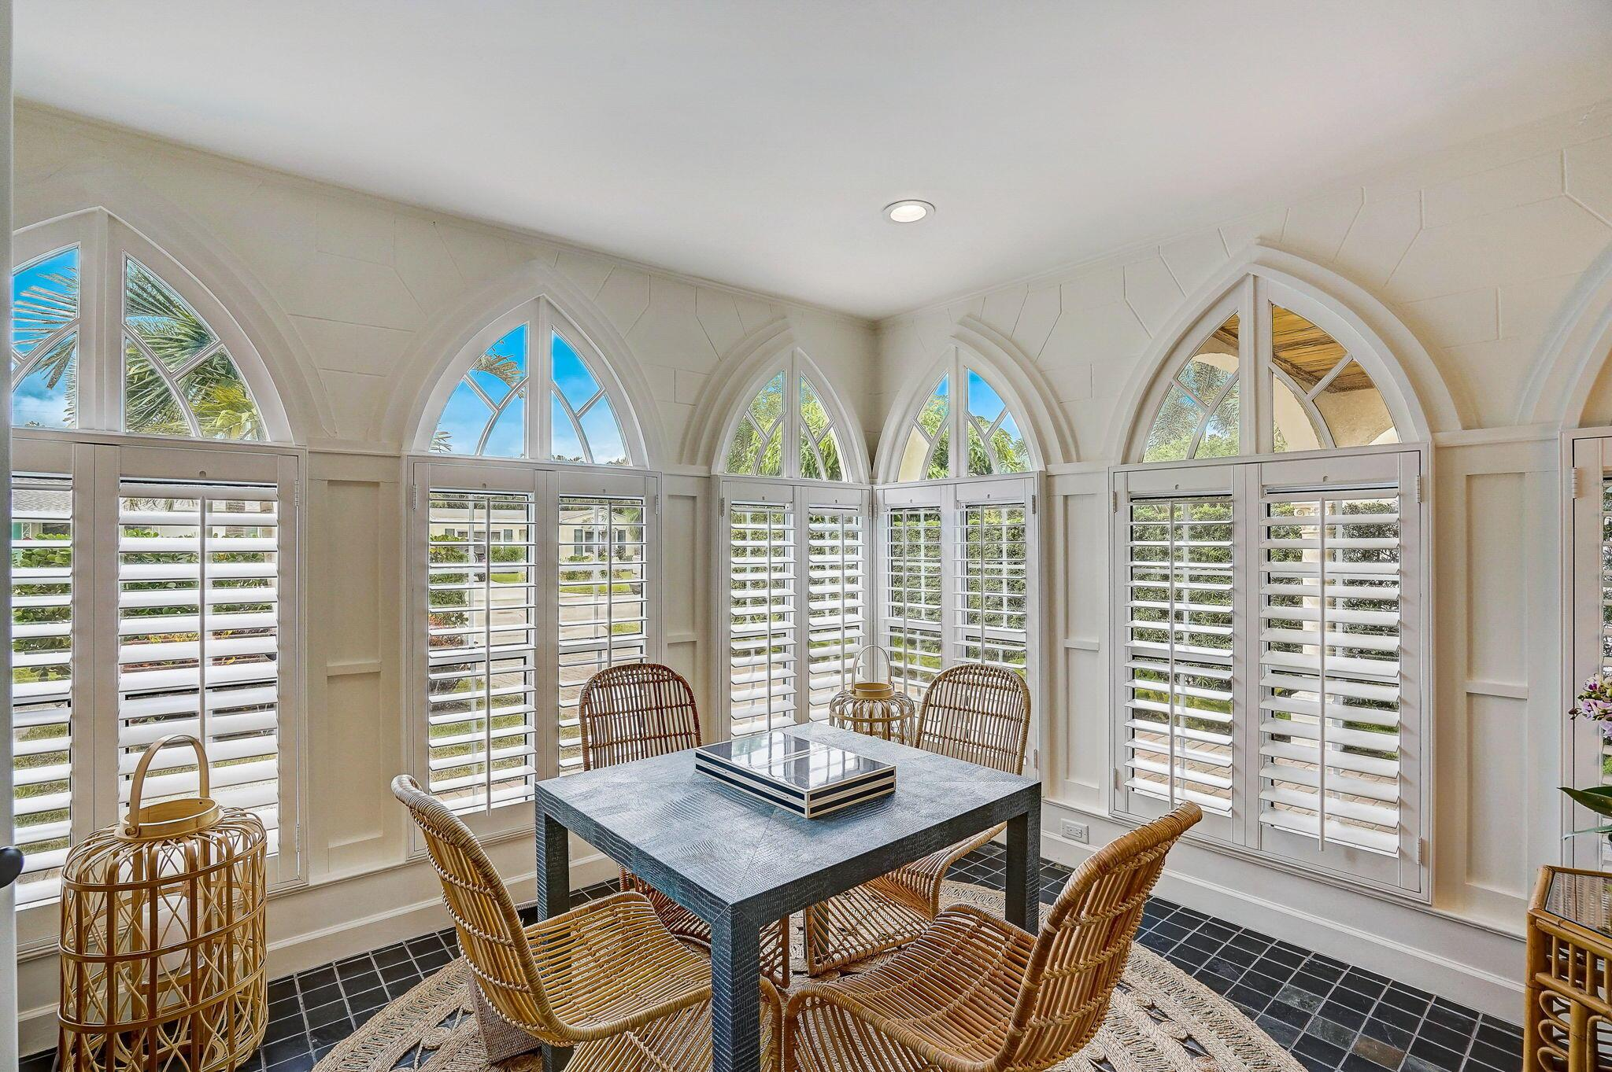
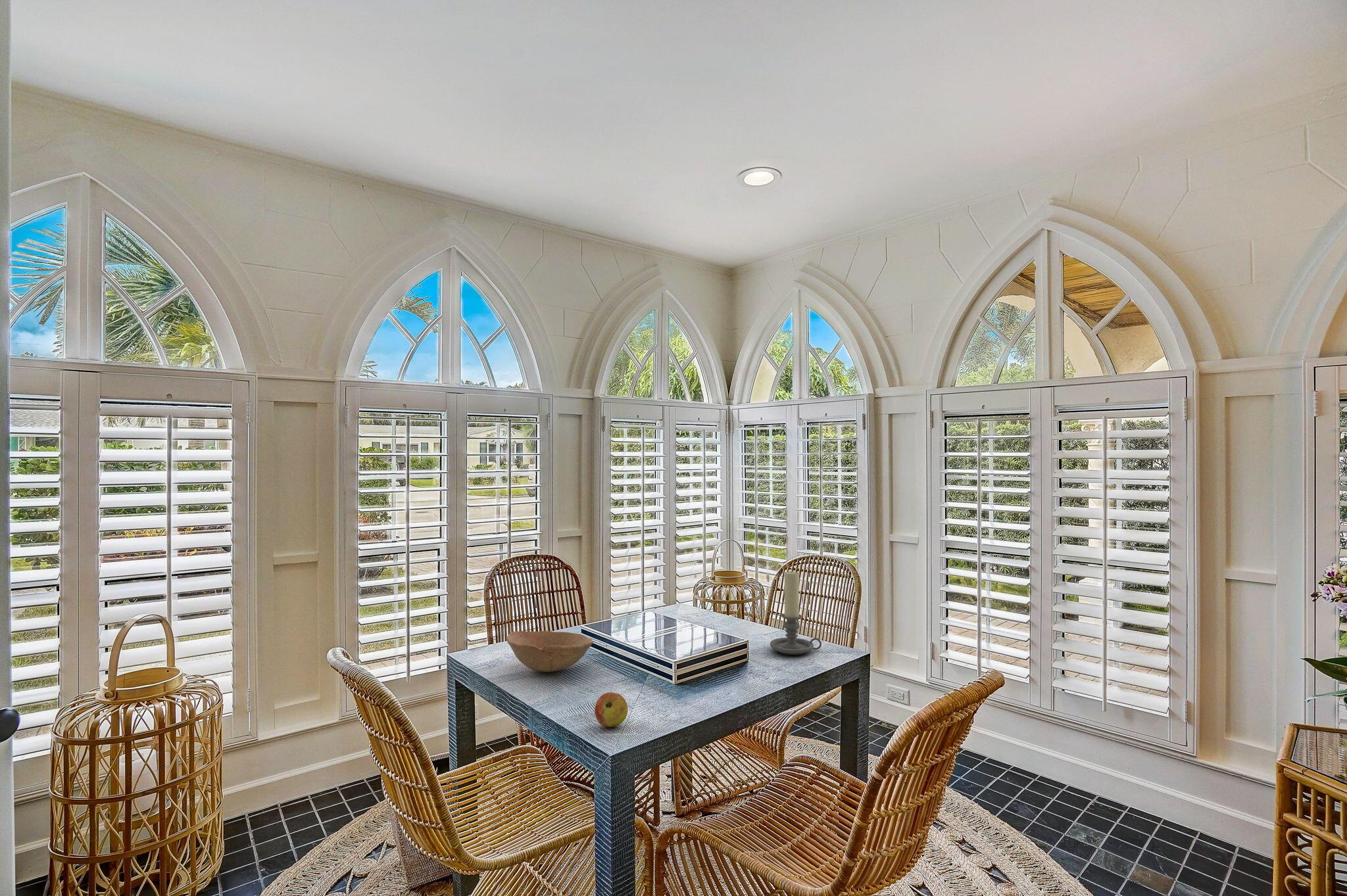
+ bowl [506,630,594,672]
+ candle holder [770,570,822,655]
+ apple [594,692,628,728]
